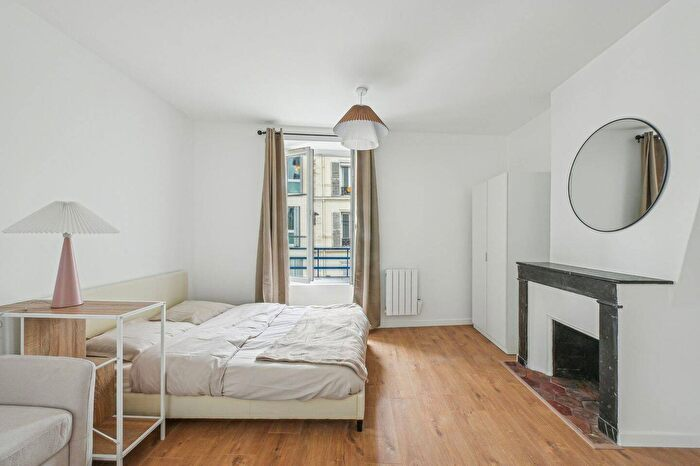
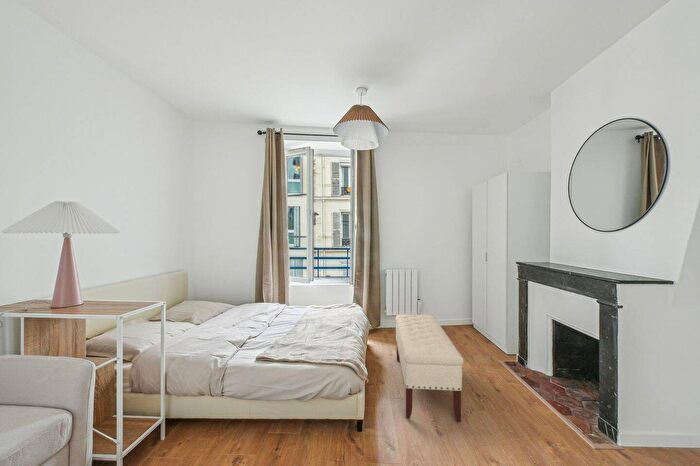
+ bench [394,313,465,423]
